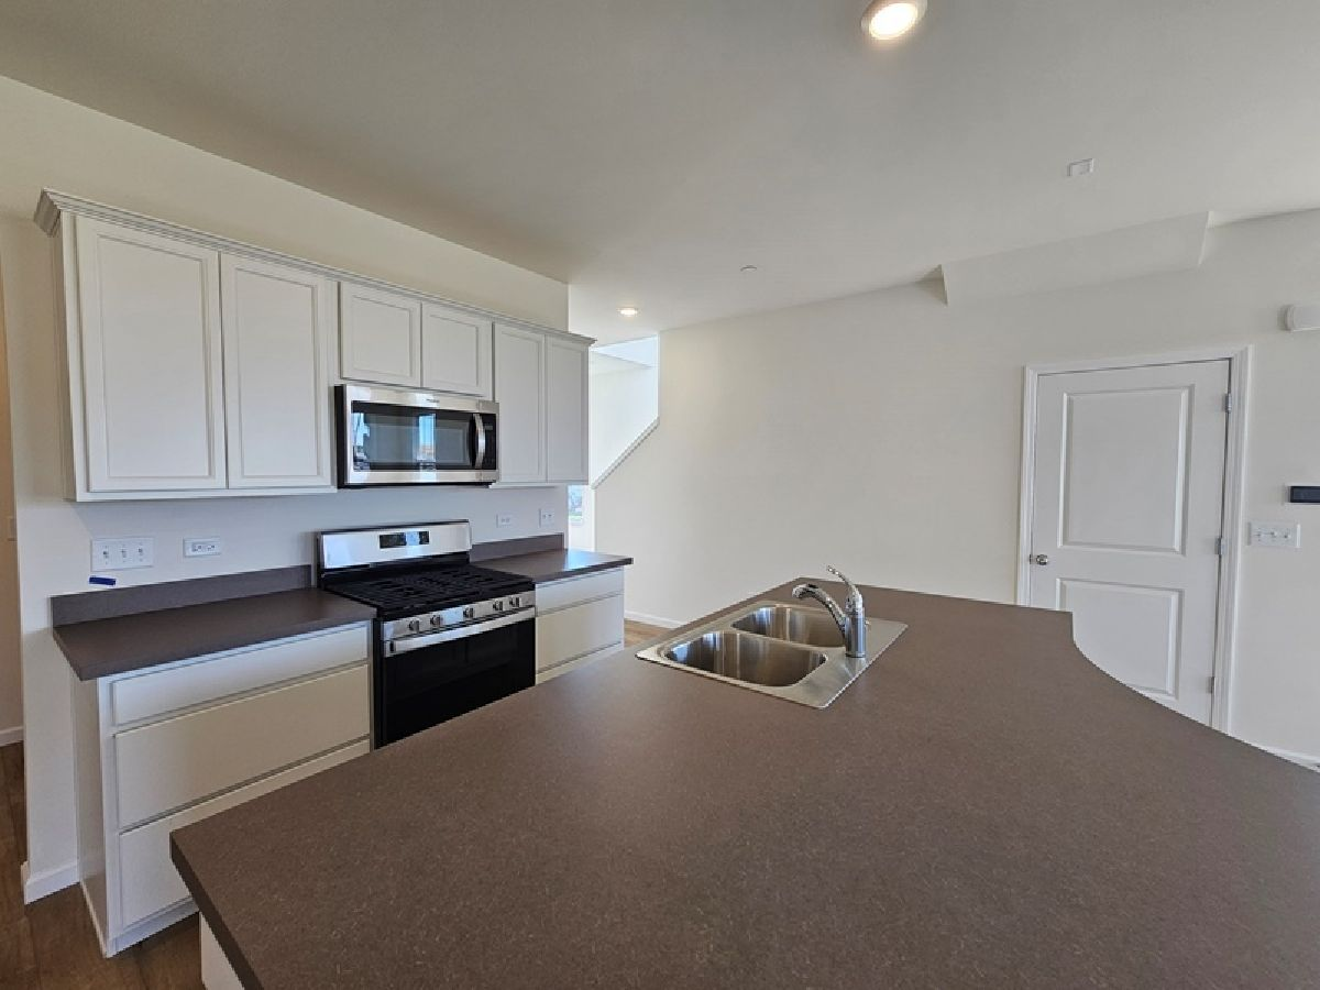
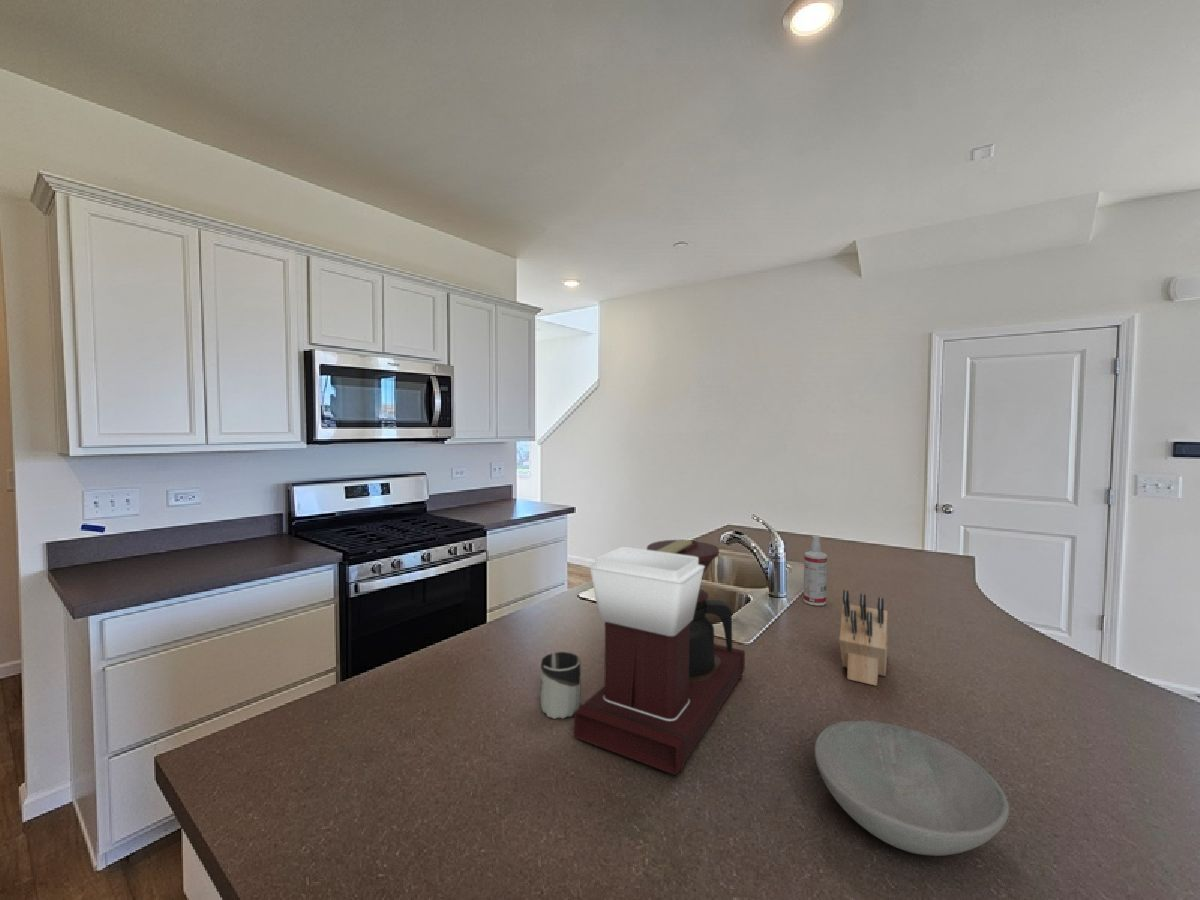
+ bowl [813,720,1010,857]
+ spray bottle [802,535,828,607]
+ knife block [838,589,888,687]
+ cup [540,651,581,720]
+ coffee maker [573,538,746,776]
